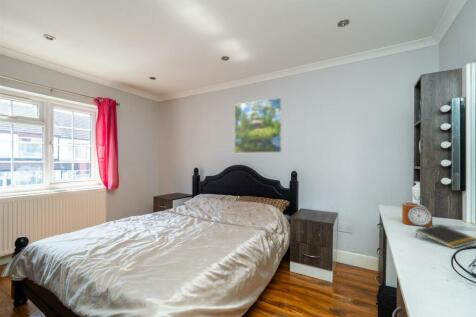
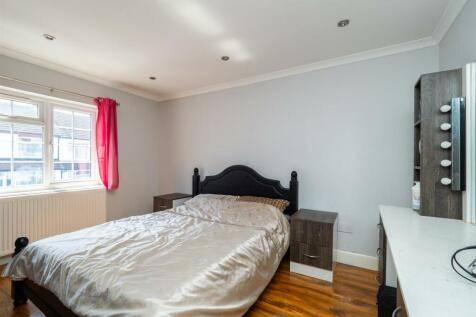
- alarm clock [401,201,433,228]
- notepad [415,224,476,250]
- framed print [233,97,283,154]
